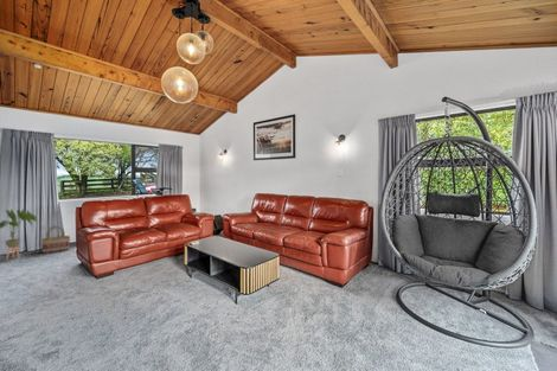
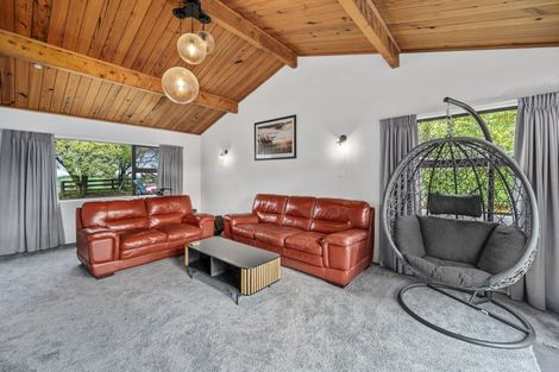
- house plant [0,209,38,261]
- basket [40,225,71,254]
